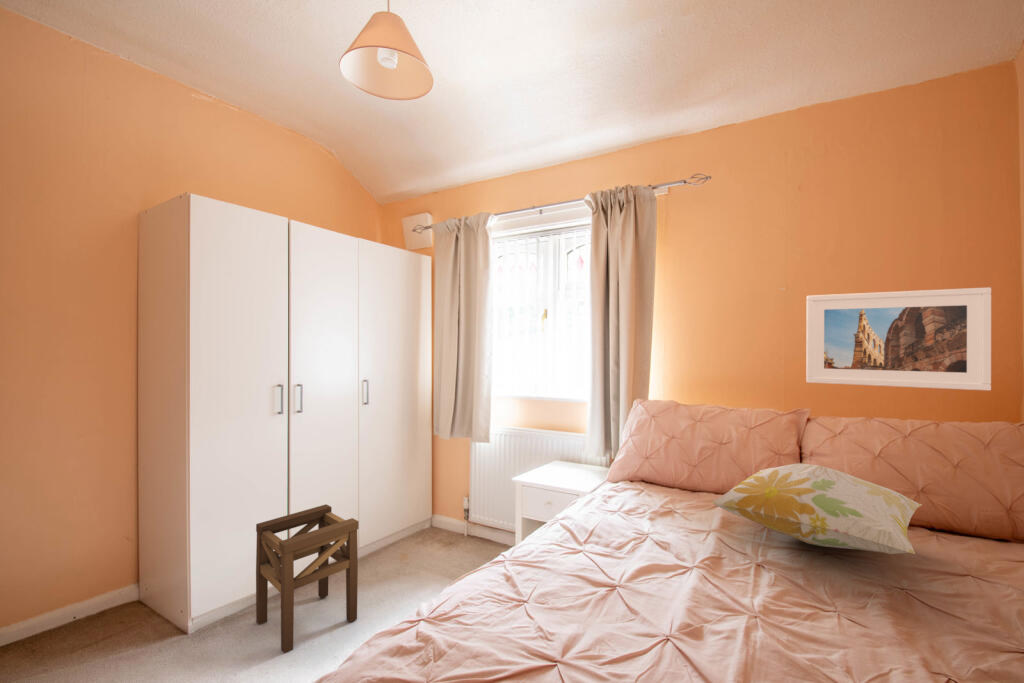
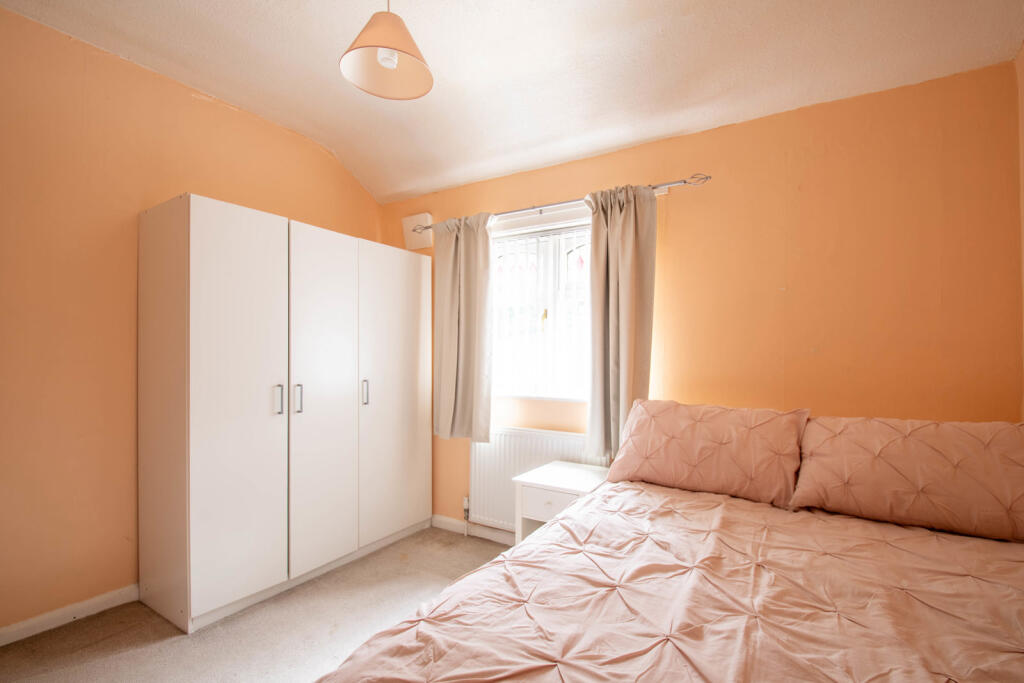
- stool [255,503,360,654]
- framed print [805,286,992,392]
- decorative pillow [711,462,923,555]
